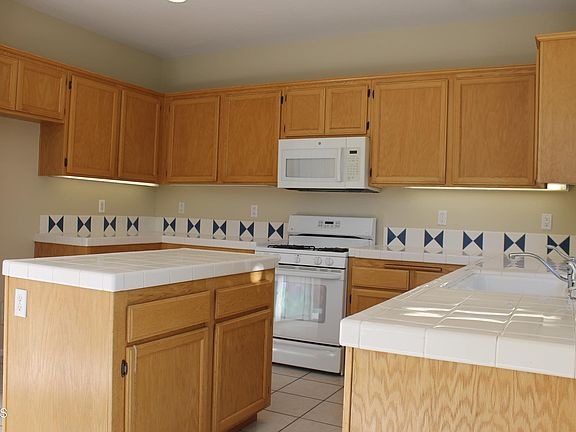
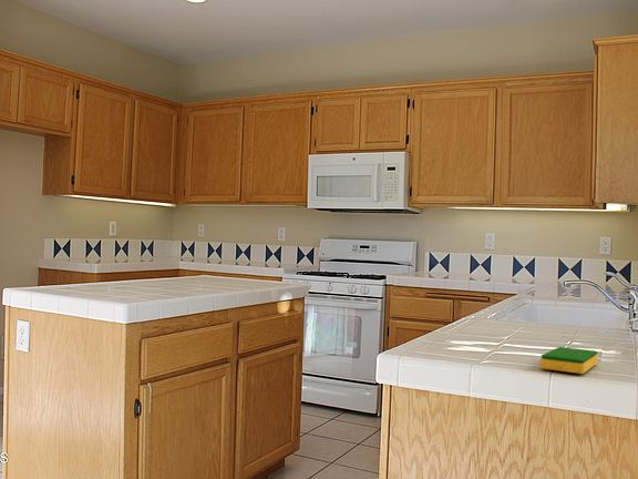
+ dish sponge [539,346,598,375]
